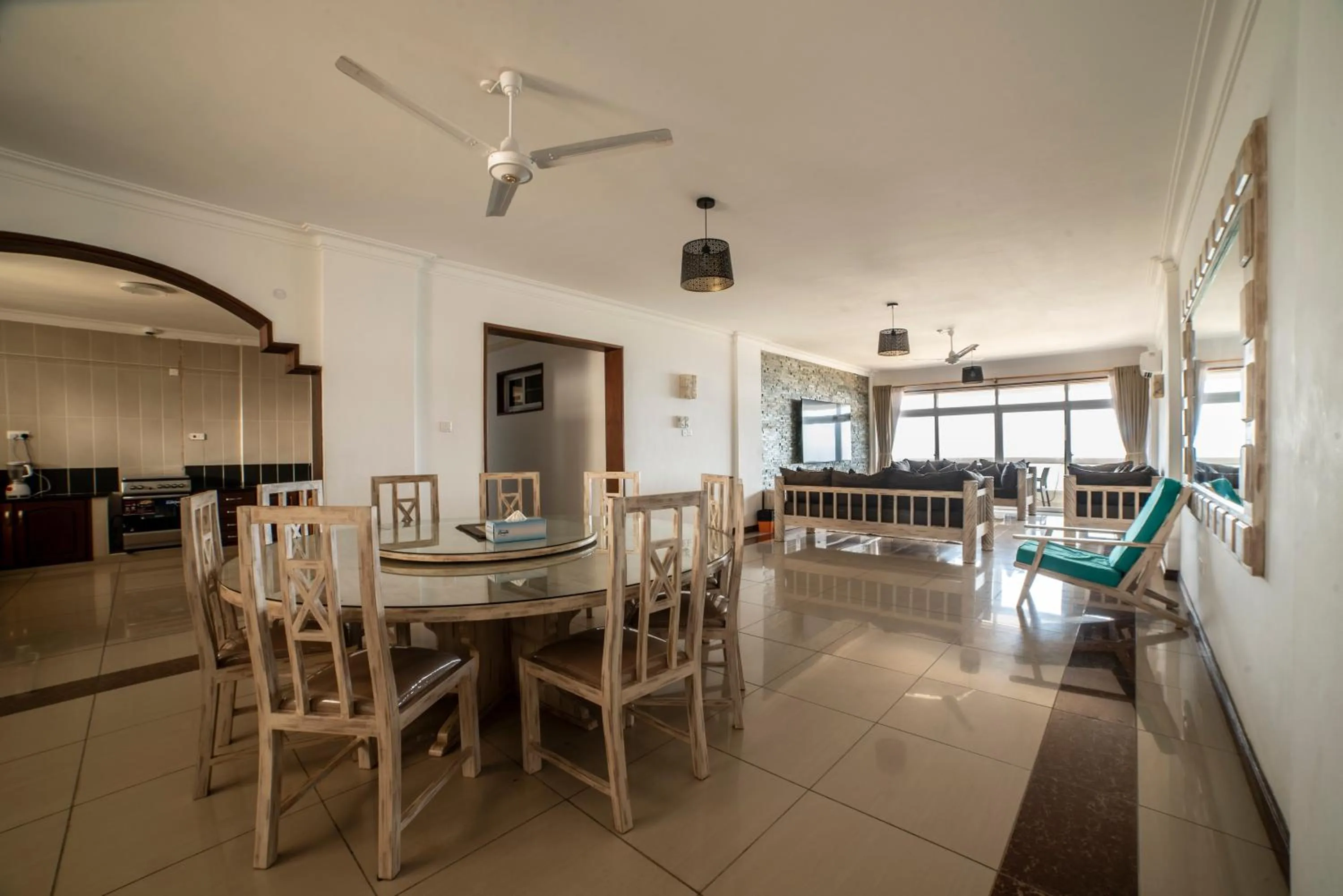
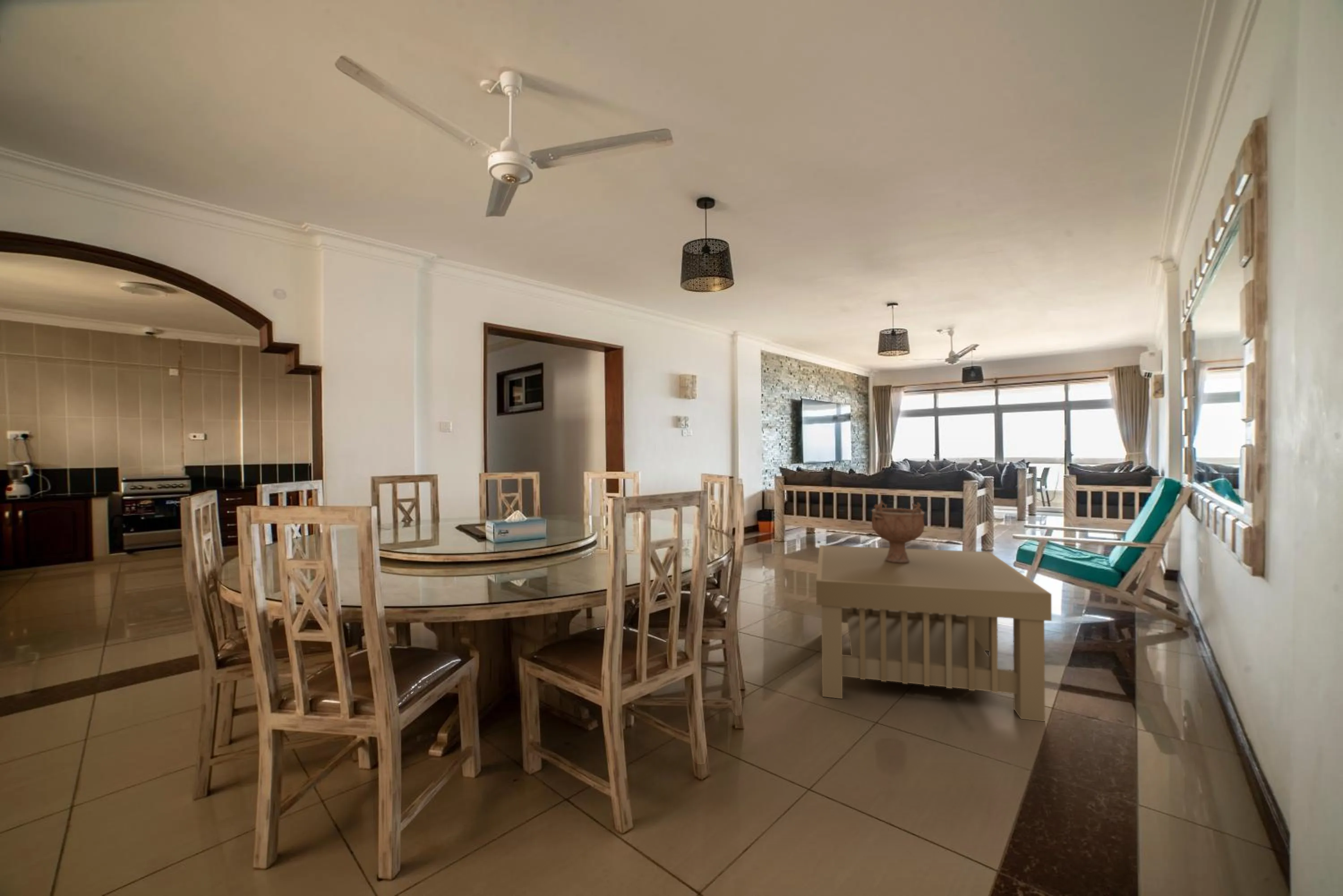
+ coffee table [816,545,1052,722]
+ decorative bowl [871,500,925,563]
